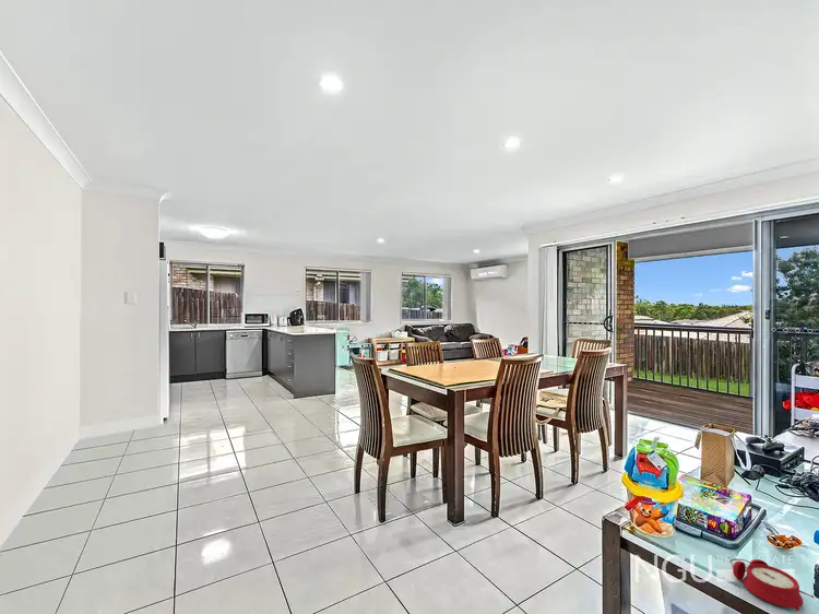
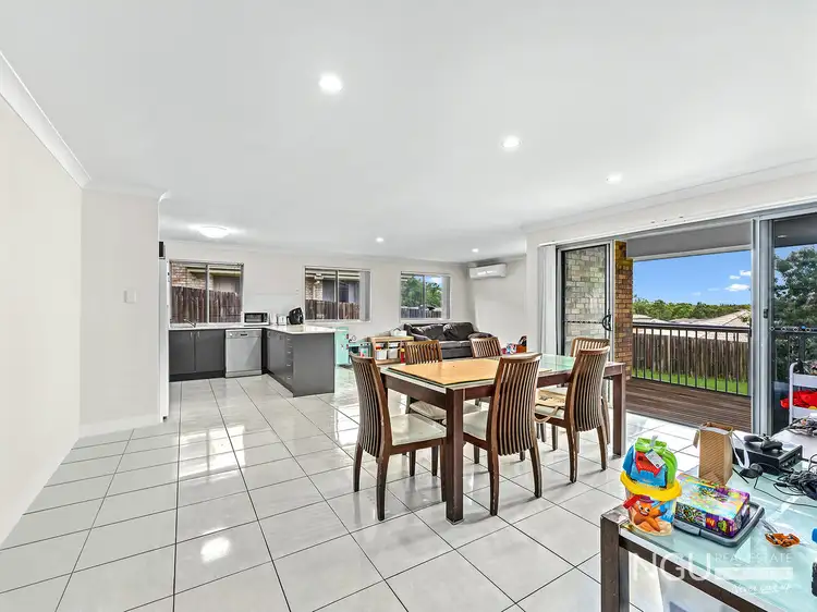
- alarm clock [729,558,815,612]
